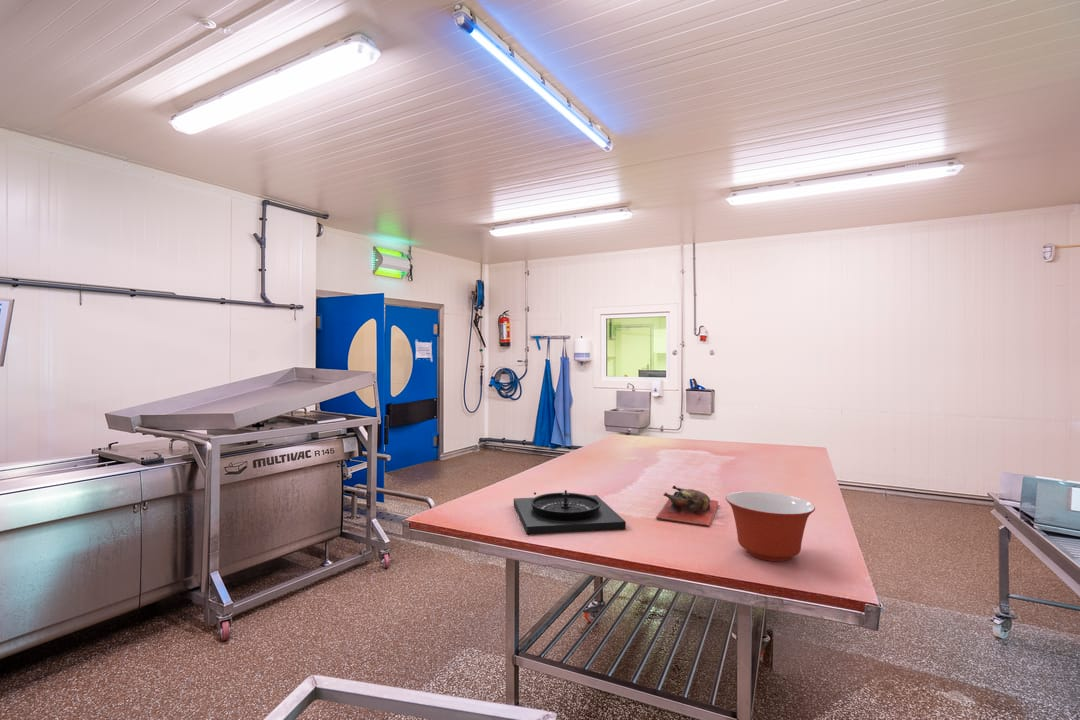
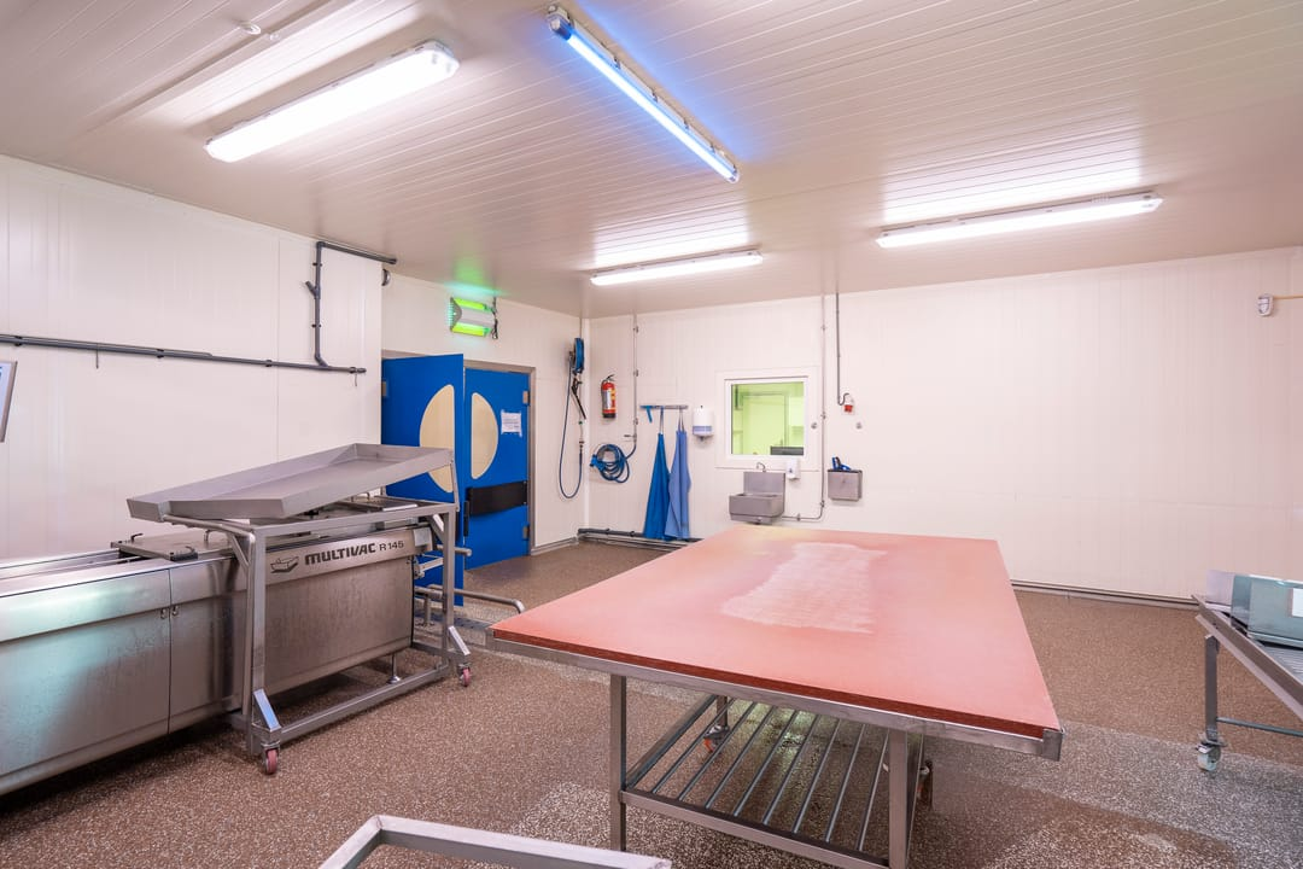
- cutting board [655,485,719,527]
- mixing bowl [725,490,816,562]
- roulette wheel [513,489,627,535]
